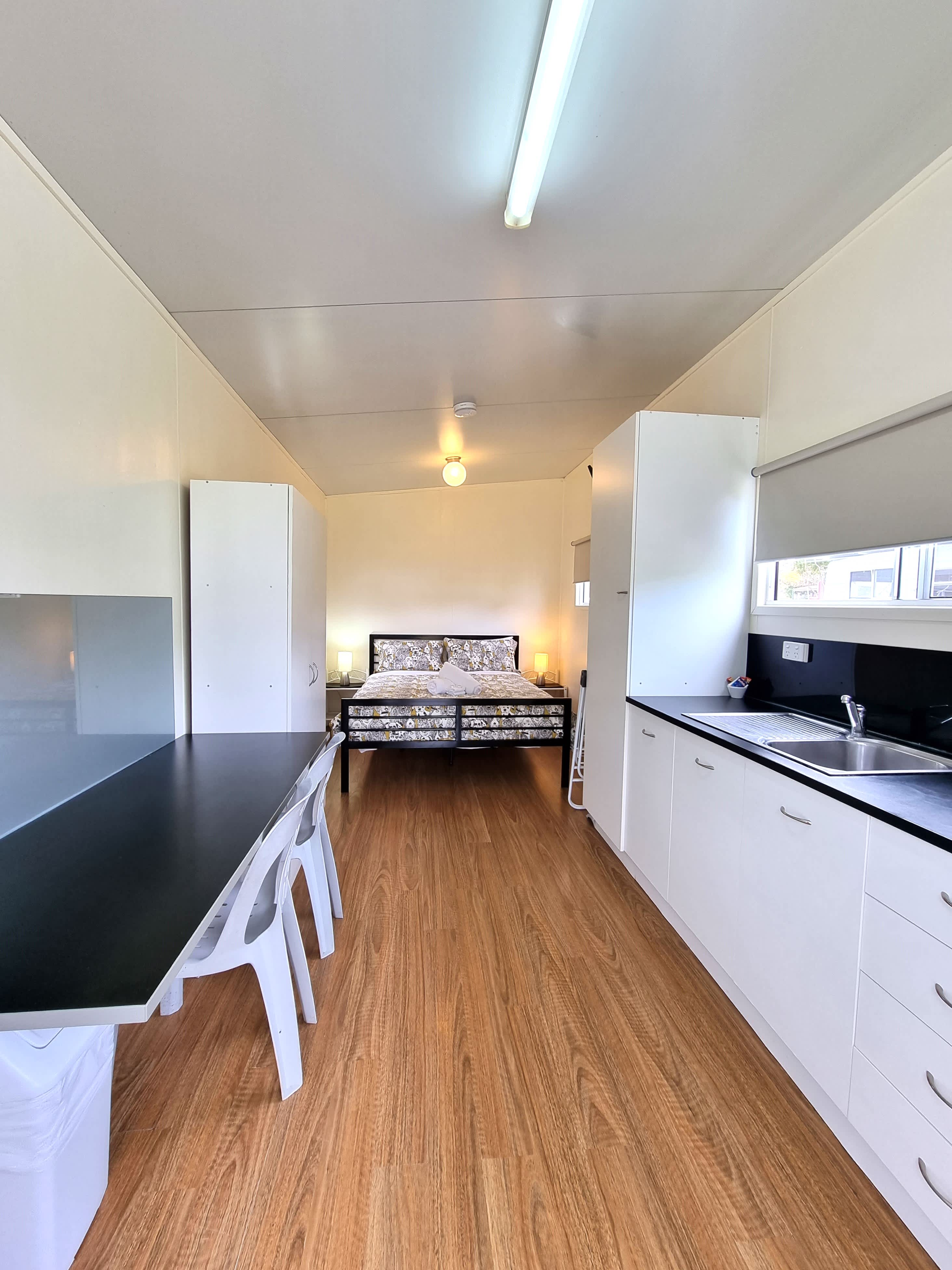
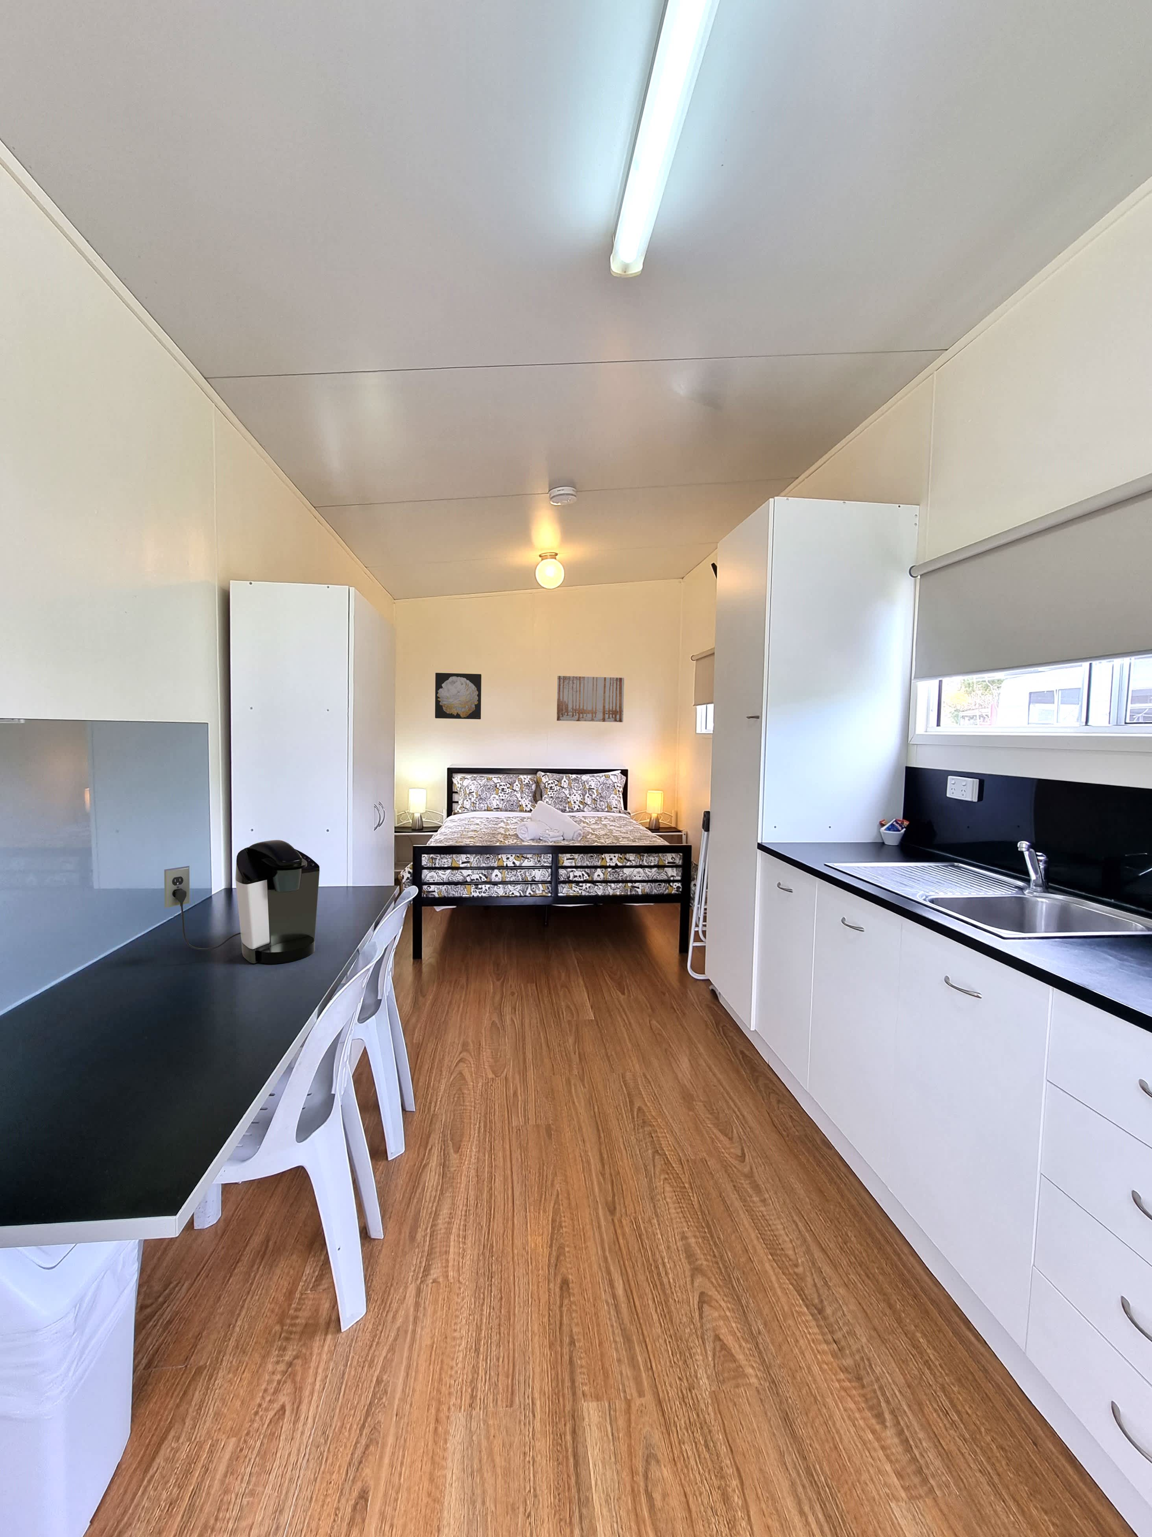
+ wall art [557,675,624,723]
+ coffee maker [163,840,319,965]
+ wall art [434,673,482,720]
